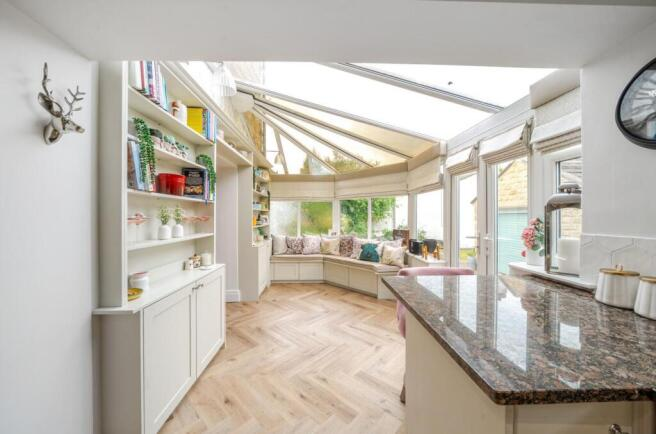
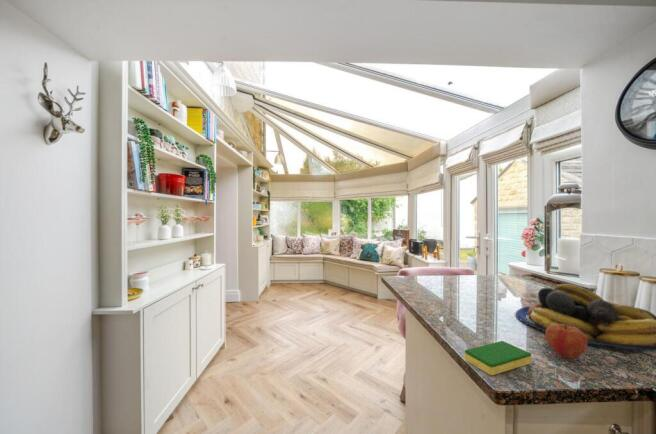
+ apple [544,325,588,360]
+ fruit bowl [515,283,656,352]
+ dish sponge [464,340,532,376]
